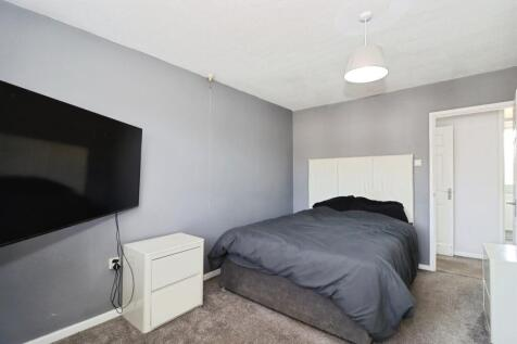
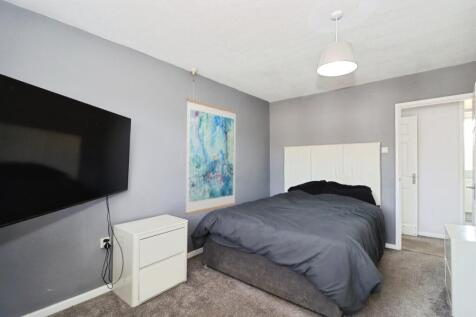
+ wall art [184,97,238,216]
